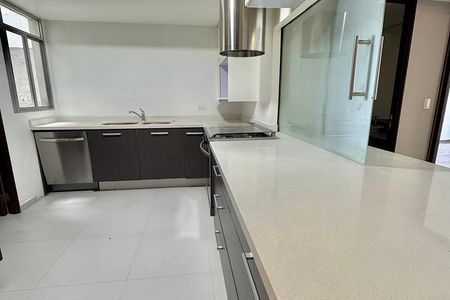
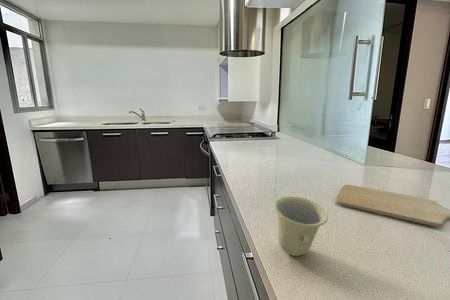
+ chopping board [335,184,450,228]
+ cup [273,196,329,257]
